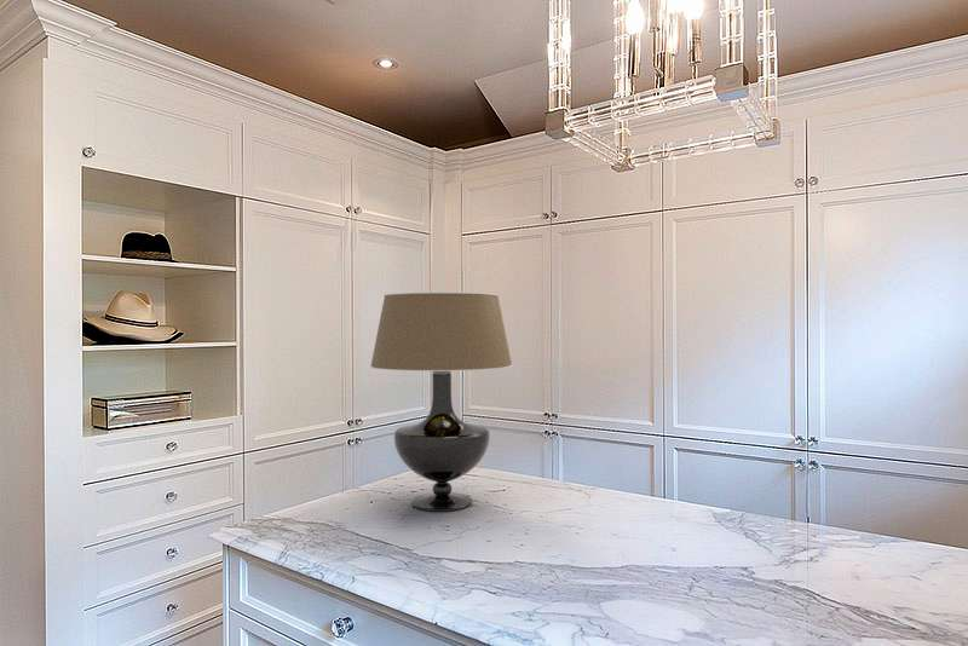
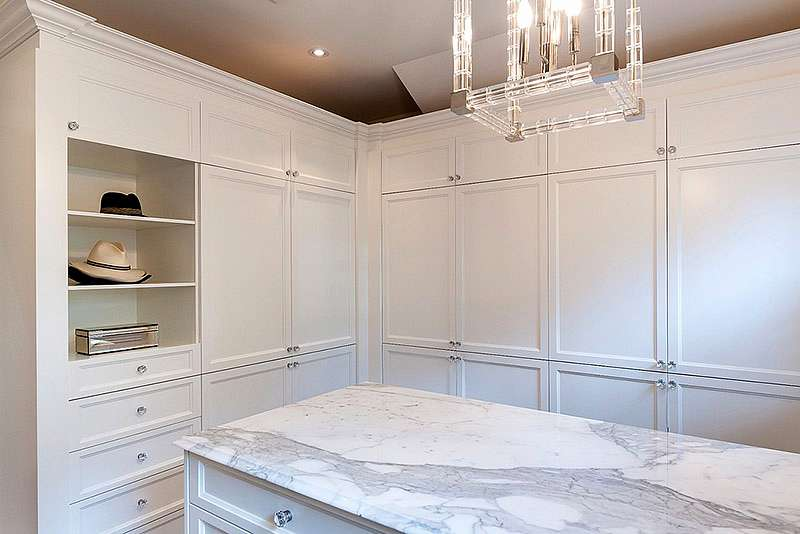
- table lamp [369,292,514,512]
